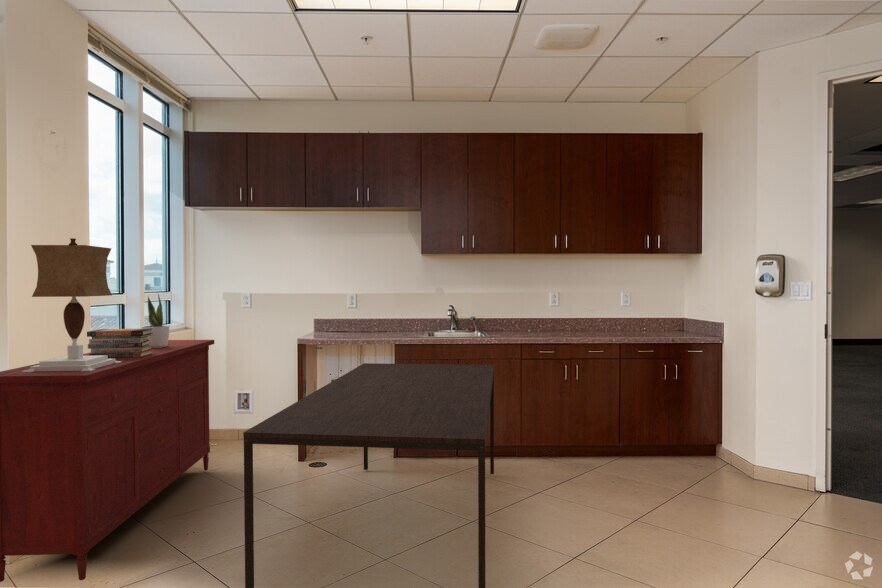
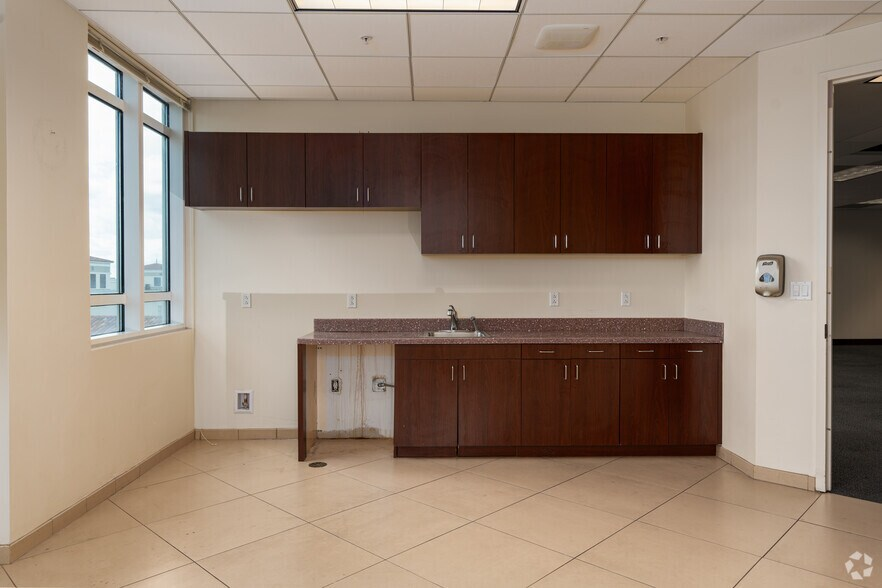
- potted plant [141,293,170,348]
- dining table [242,362,495,588]
- table lamp [22,237,122,372]
- sideboard [0,339,215,583]
- book stack [86,328,154,358]
